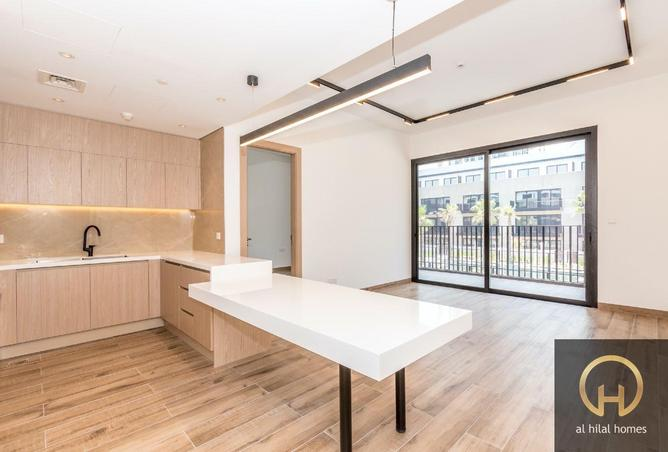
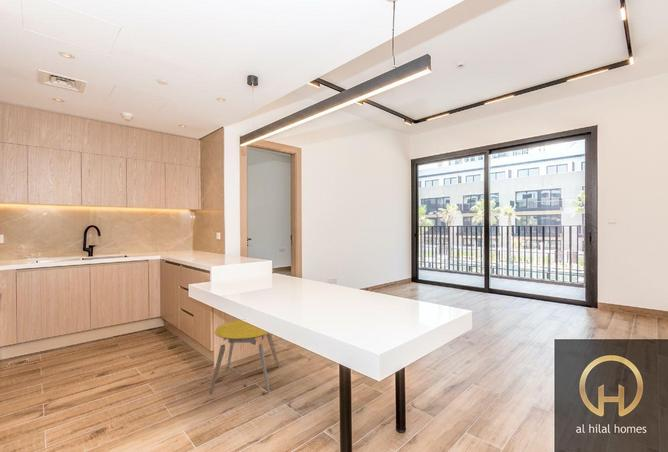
+ stool [208,319,280,395]
